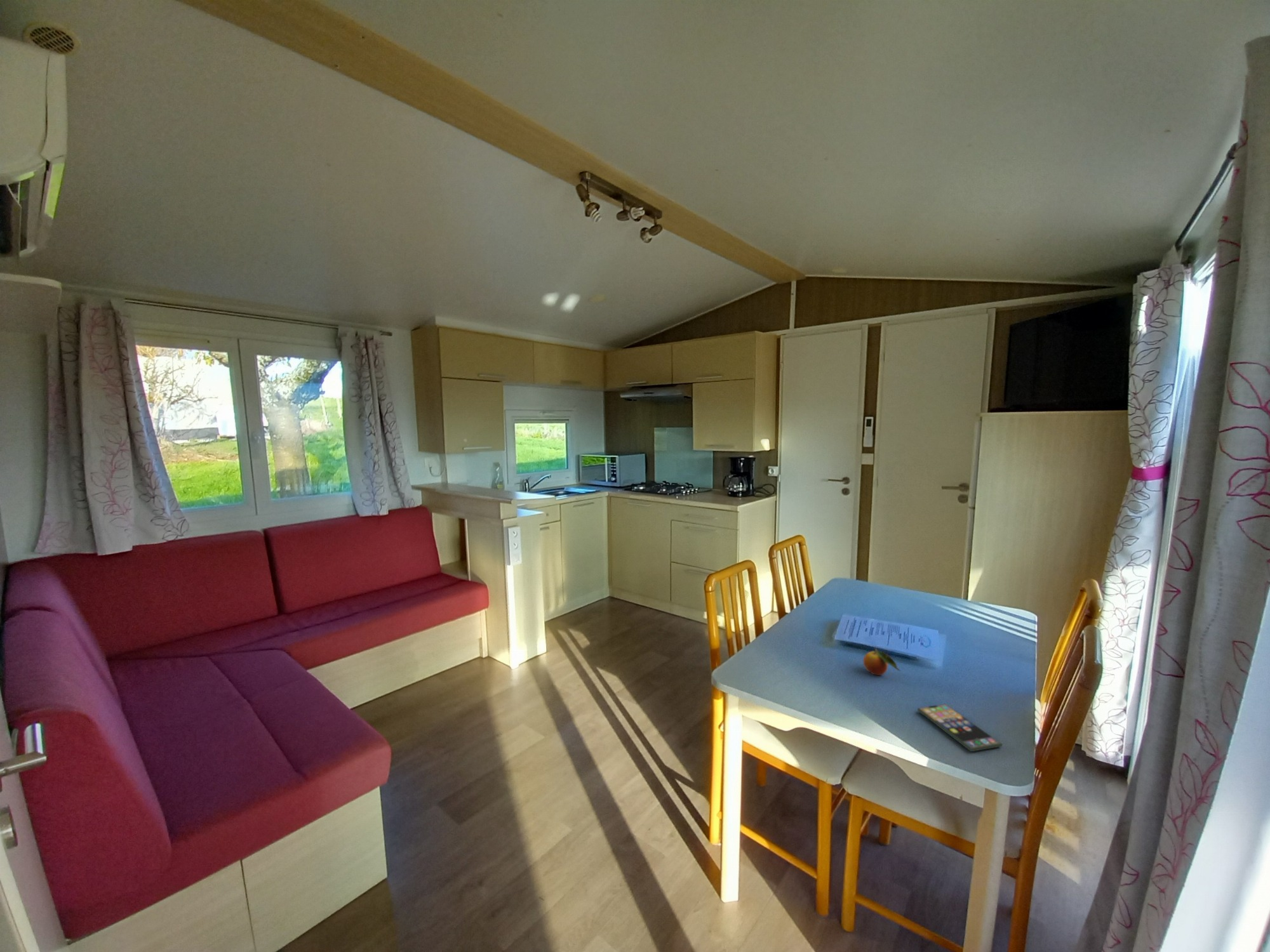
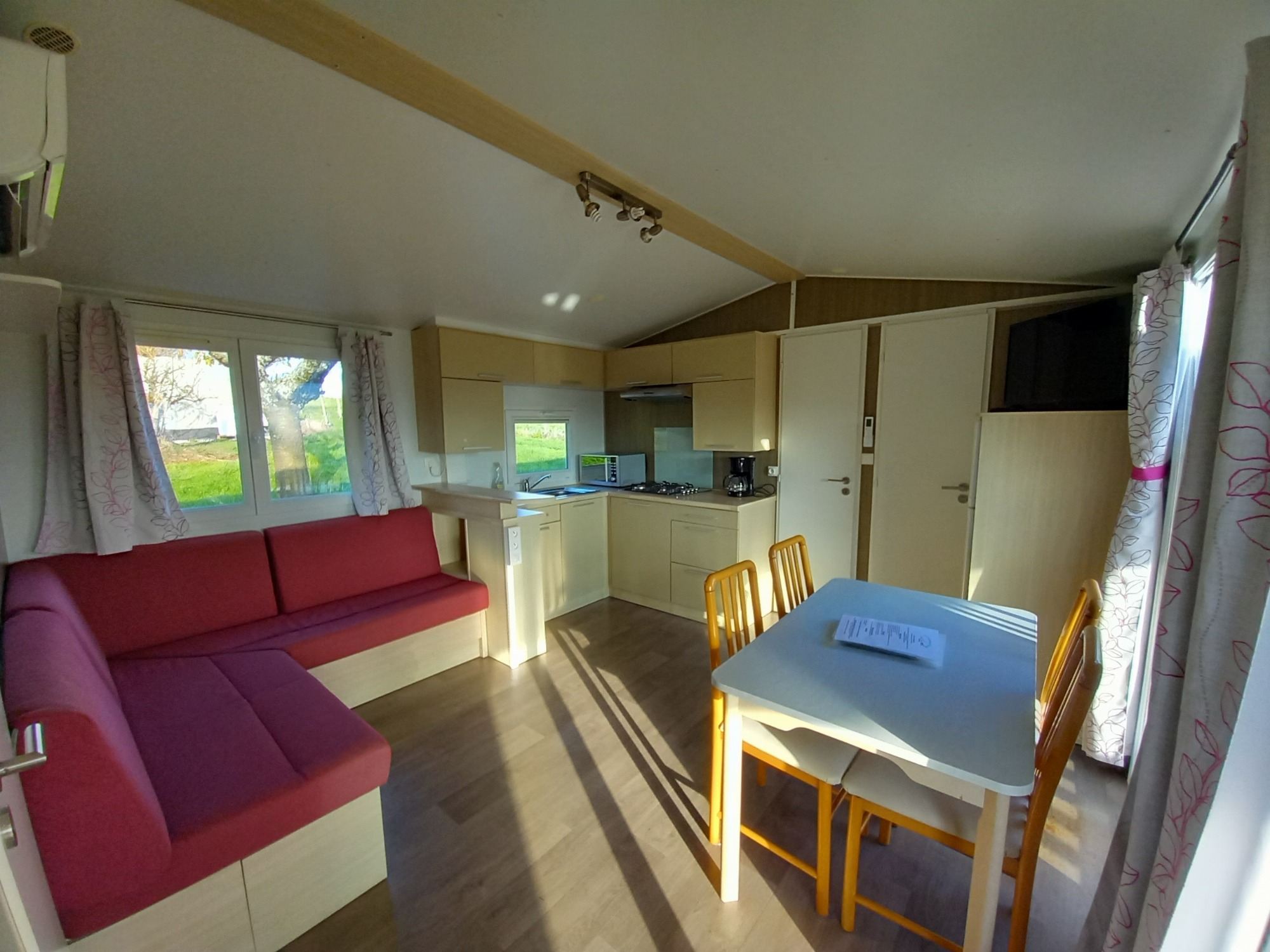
- fruit [863,644,901,676]
- smartphone [917,704,1003,752]
